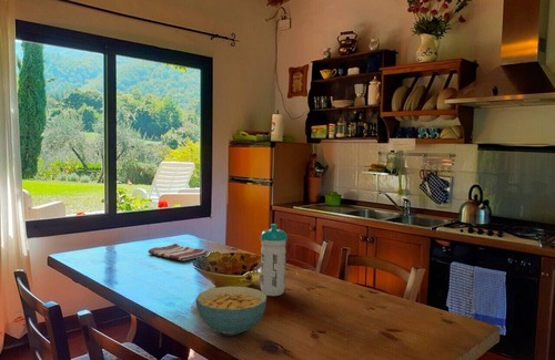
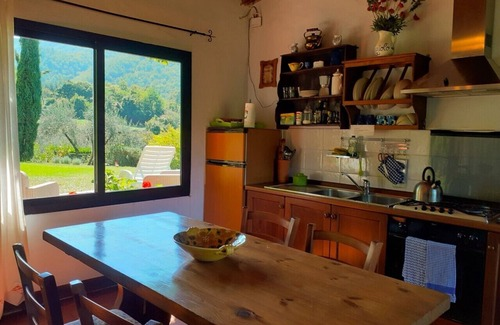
- water bottle [260,223,287,297]
- dish towel [148,243,209,263]
- cereal bowl [194,285,268,337]
